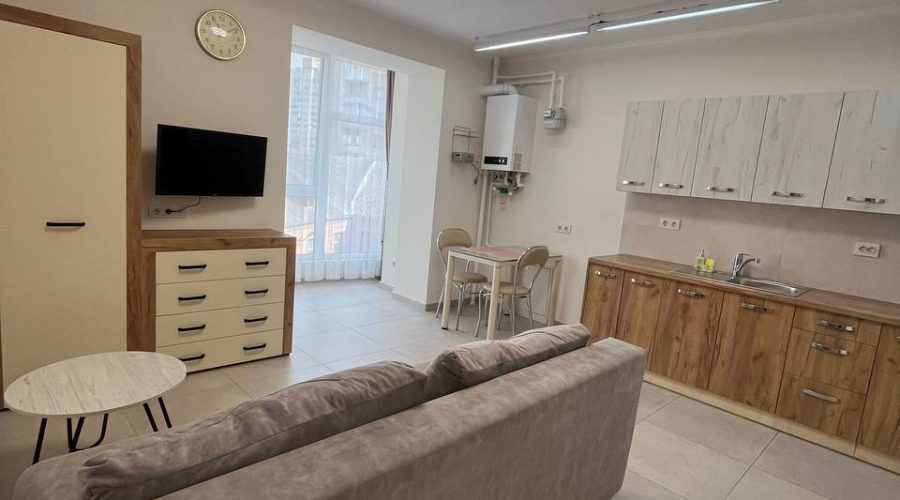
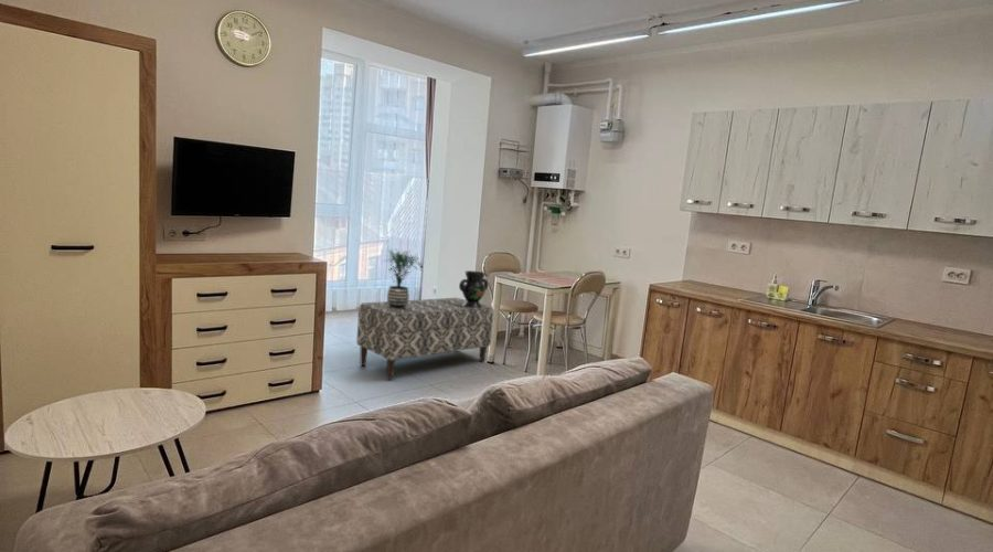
+ potted plant [383,247,423,309]
+ decorative vase [458,269,489,308]
+ bench [355,297,494,380]
